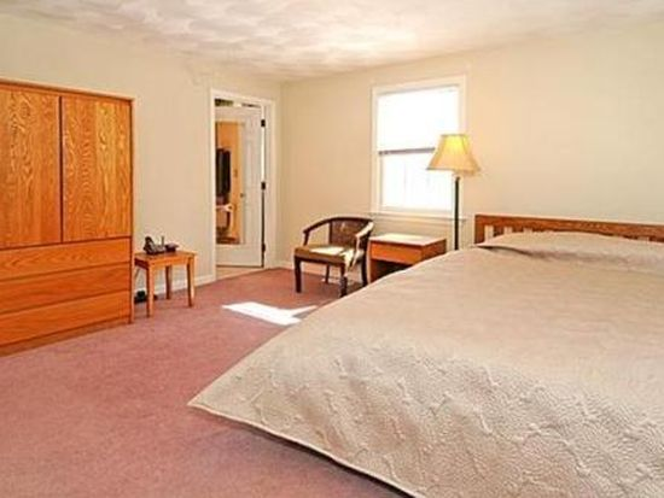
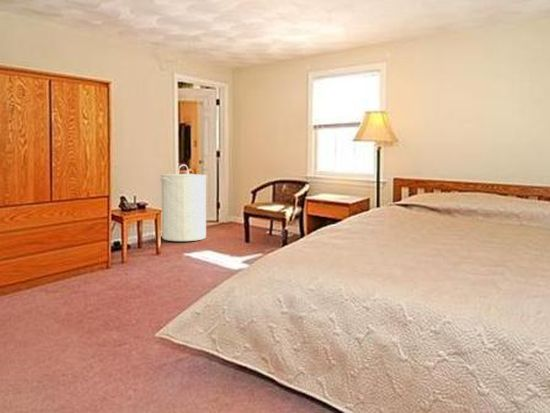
+ laundry hamper [159,163,207,242]
